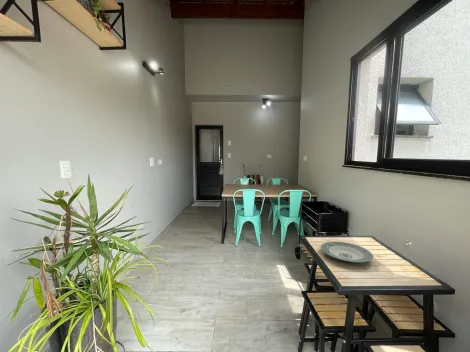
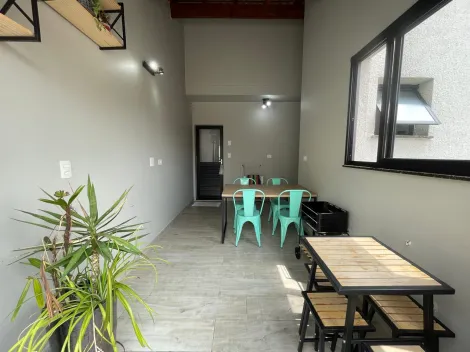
- plate [320,241,374,263]
